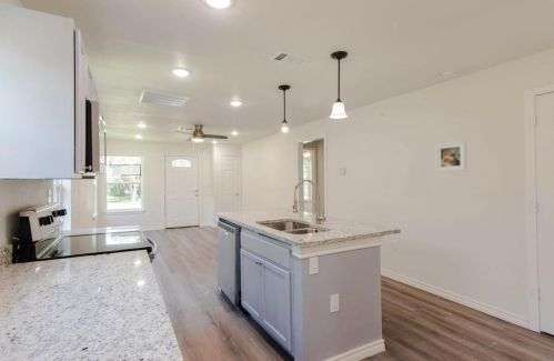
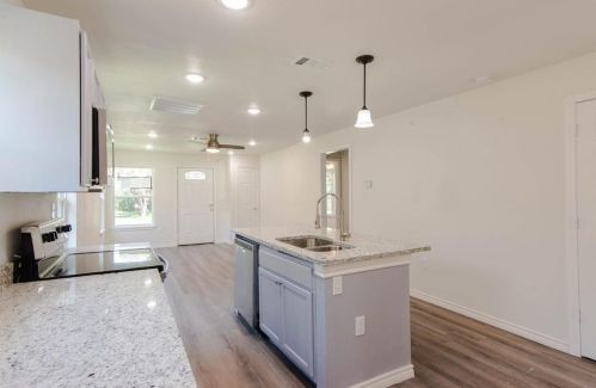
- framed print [434,140,467,173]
